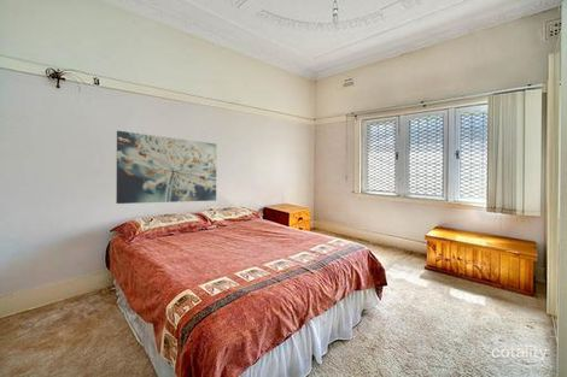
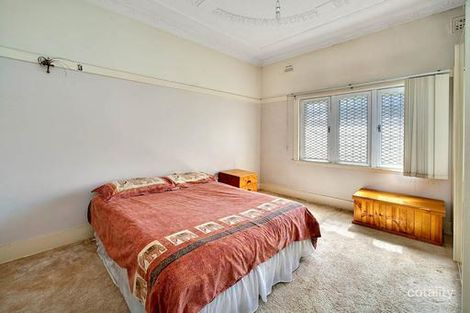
- wall art [115,130,217,205]
